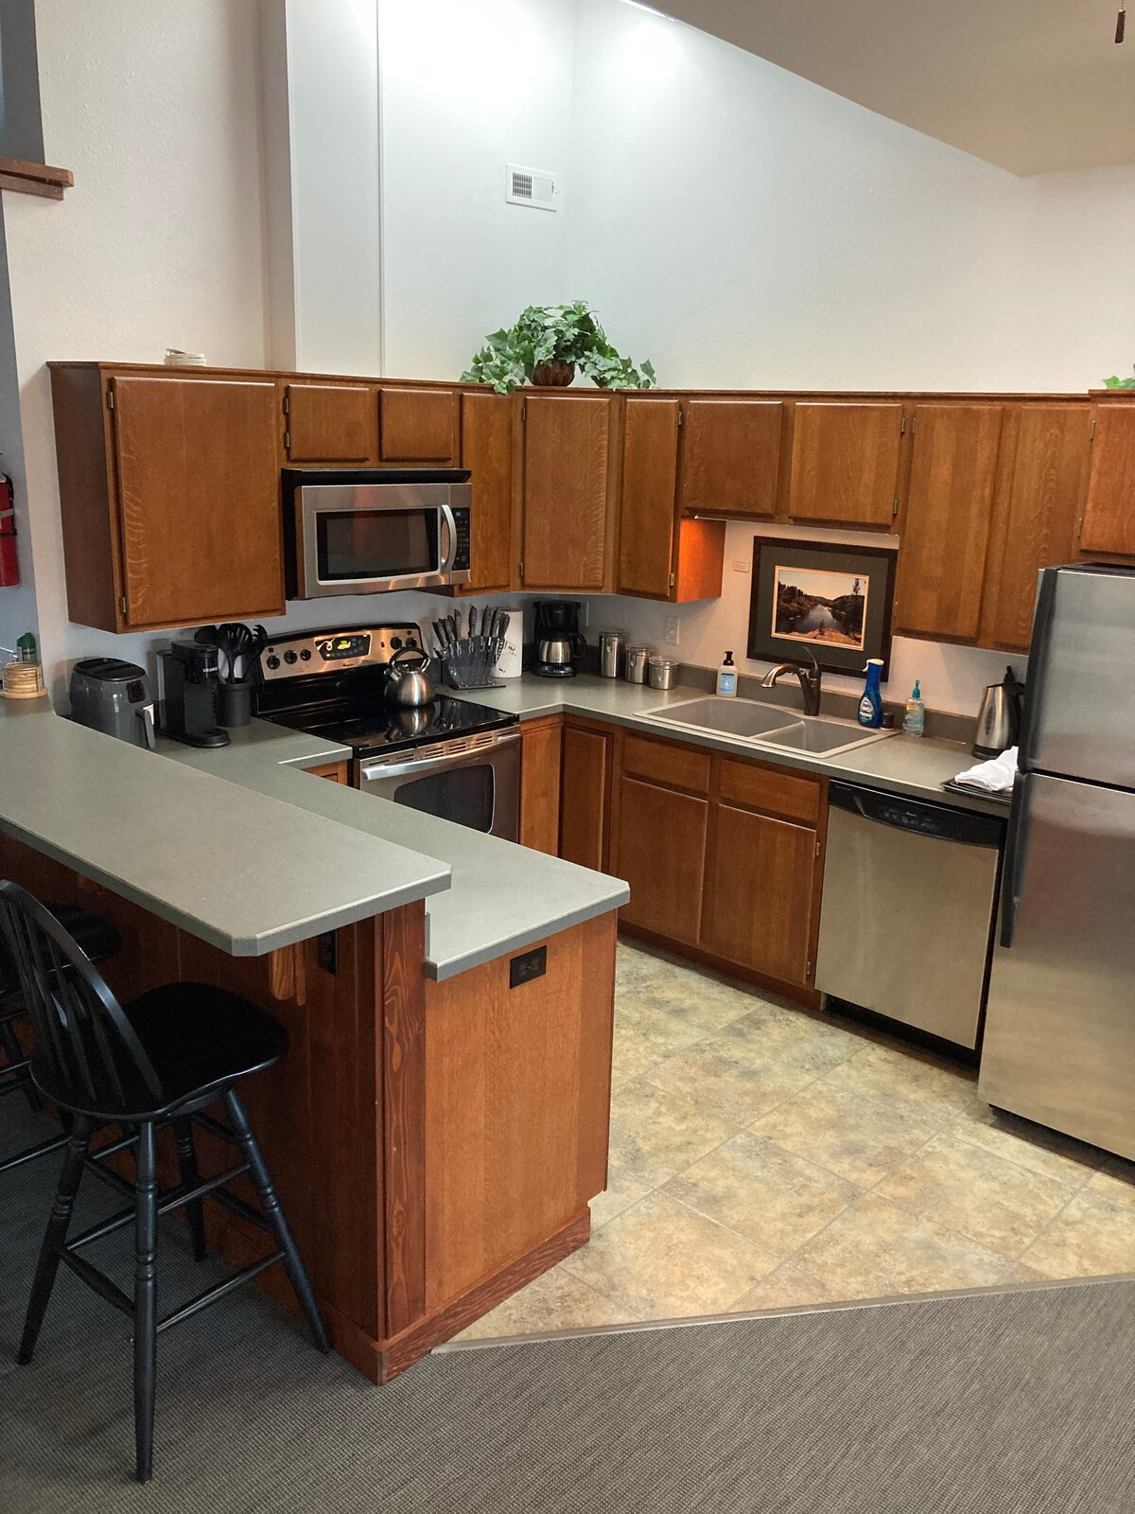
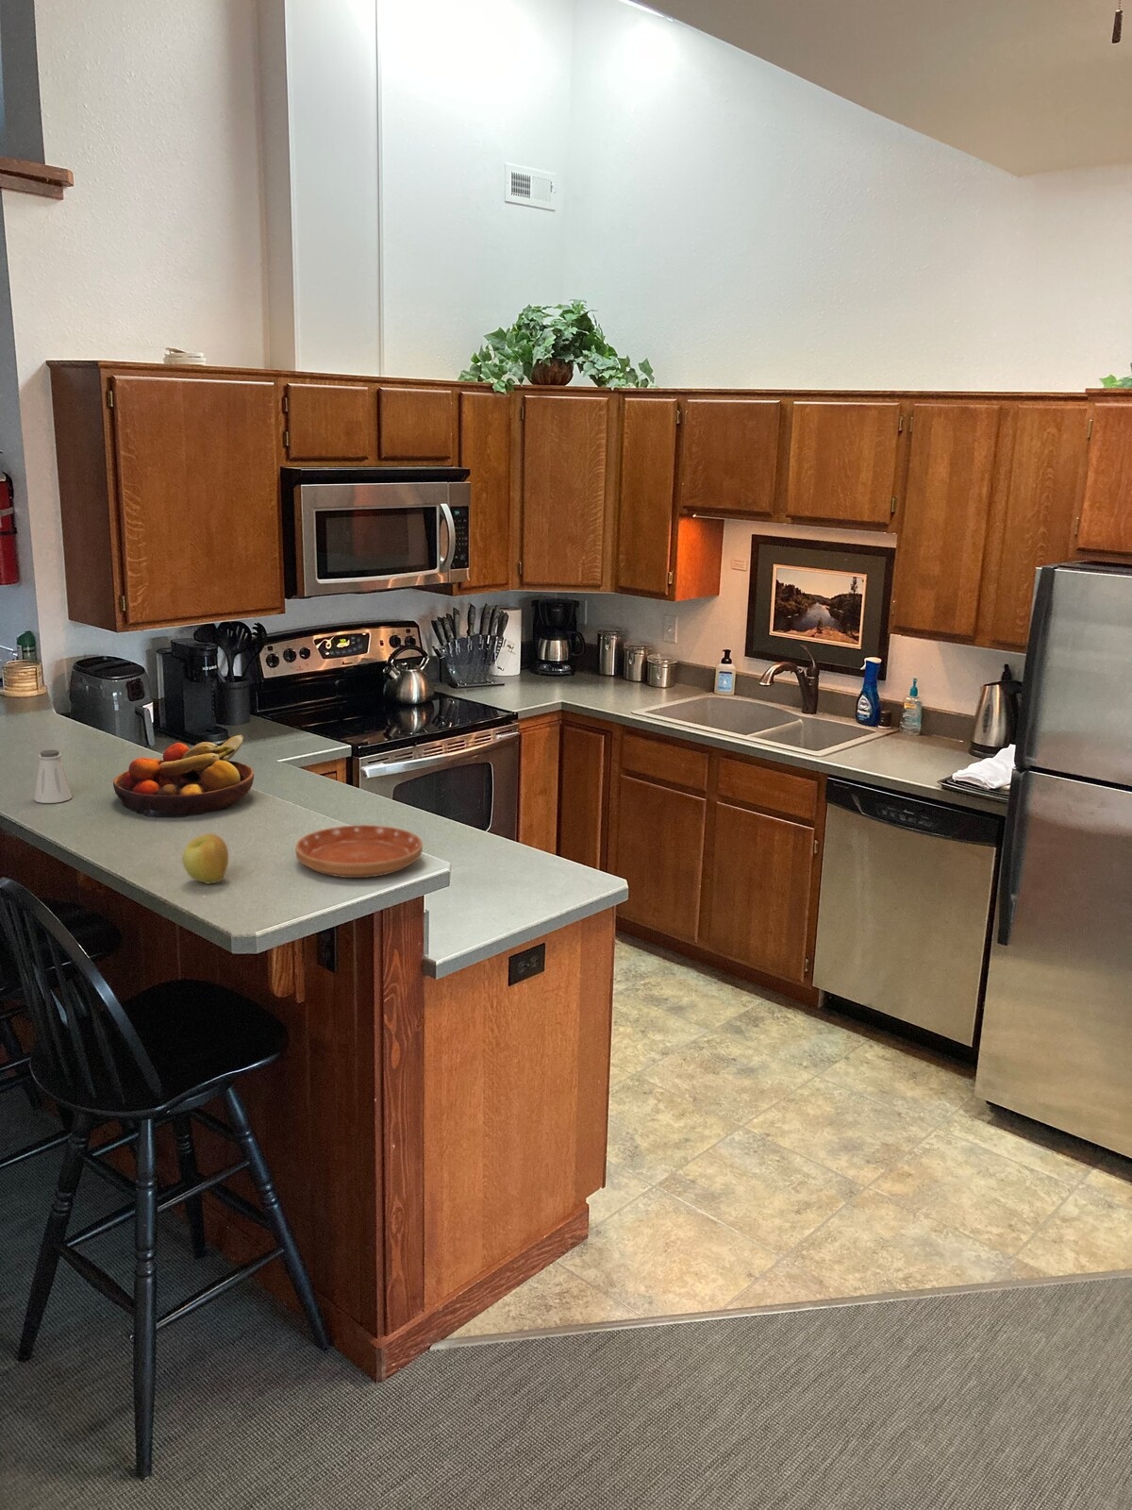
+ saucer [295,824,423,879]
+ fruit bowl [112,735,254,818]
+ saltshaker [33,749,73,804]
+ apple [181,832,229,885]
